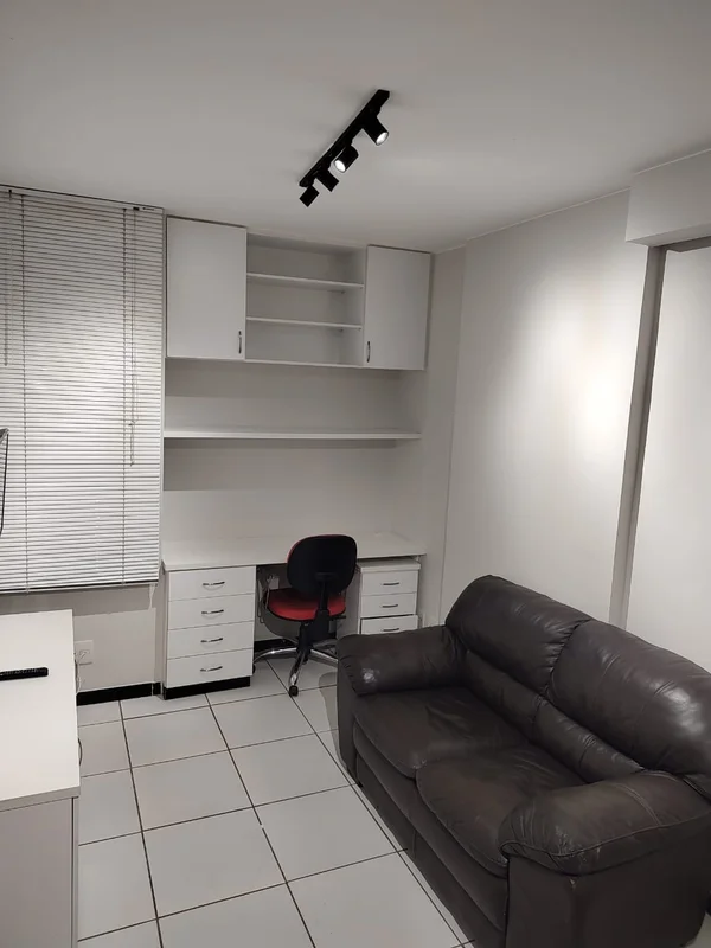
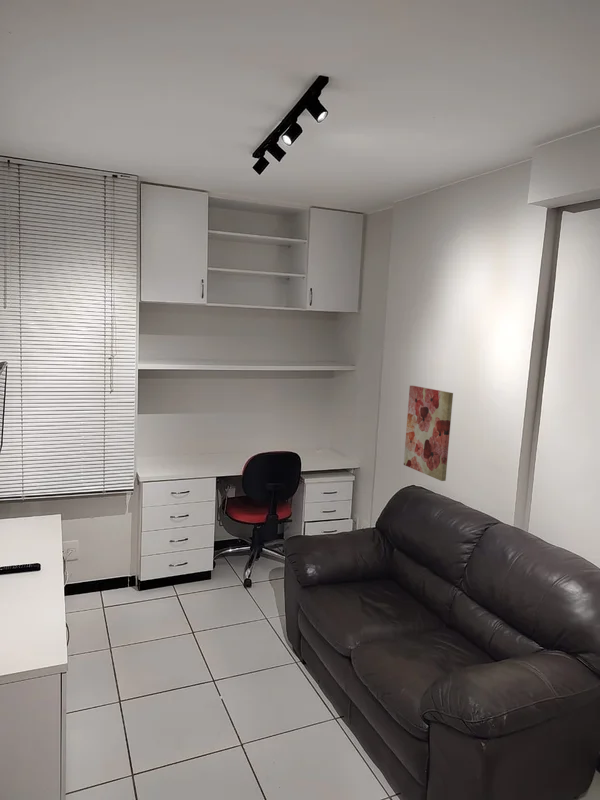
+ wall art [403,385,454,482]
